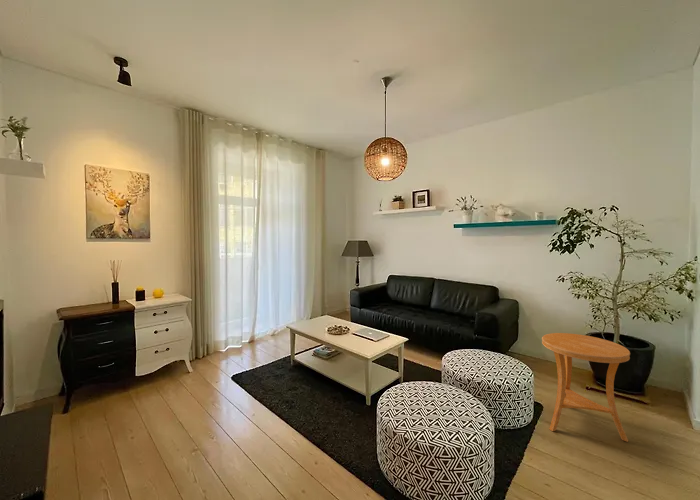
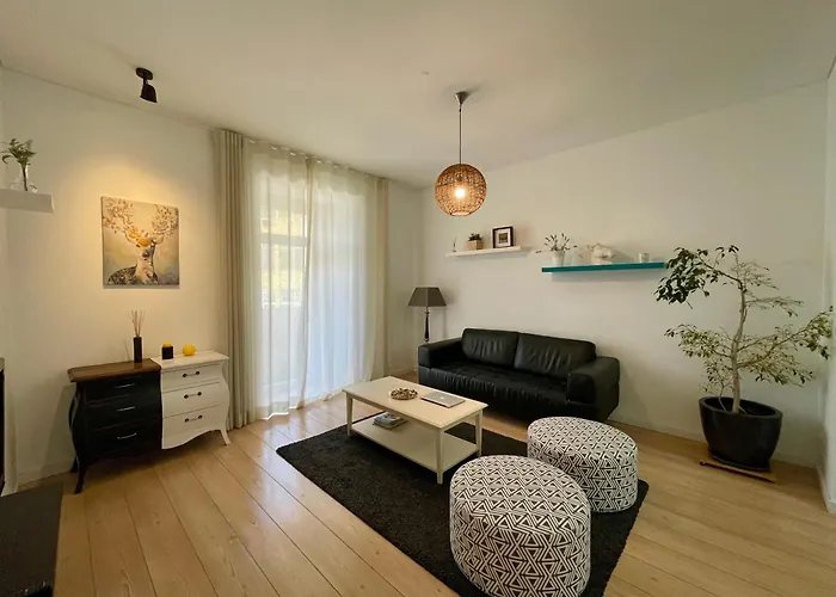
- side table [541,332,631,443]
